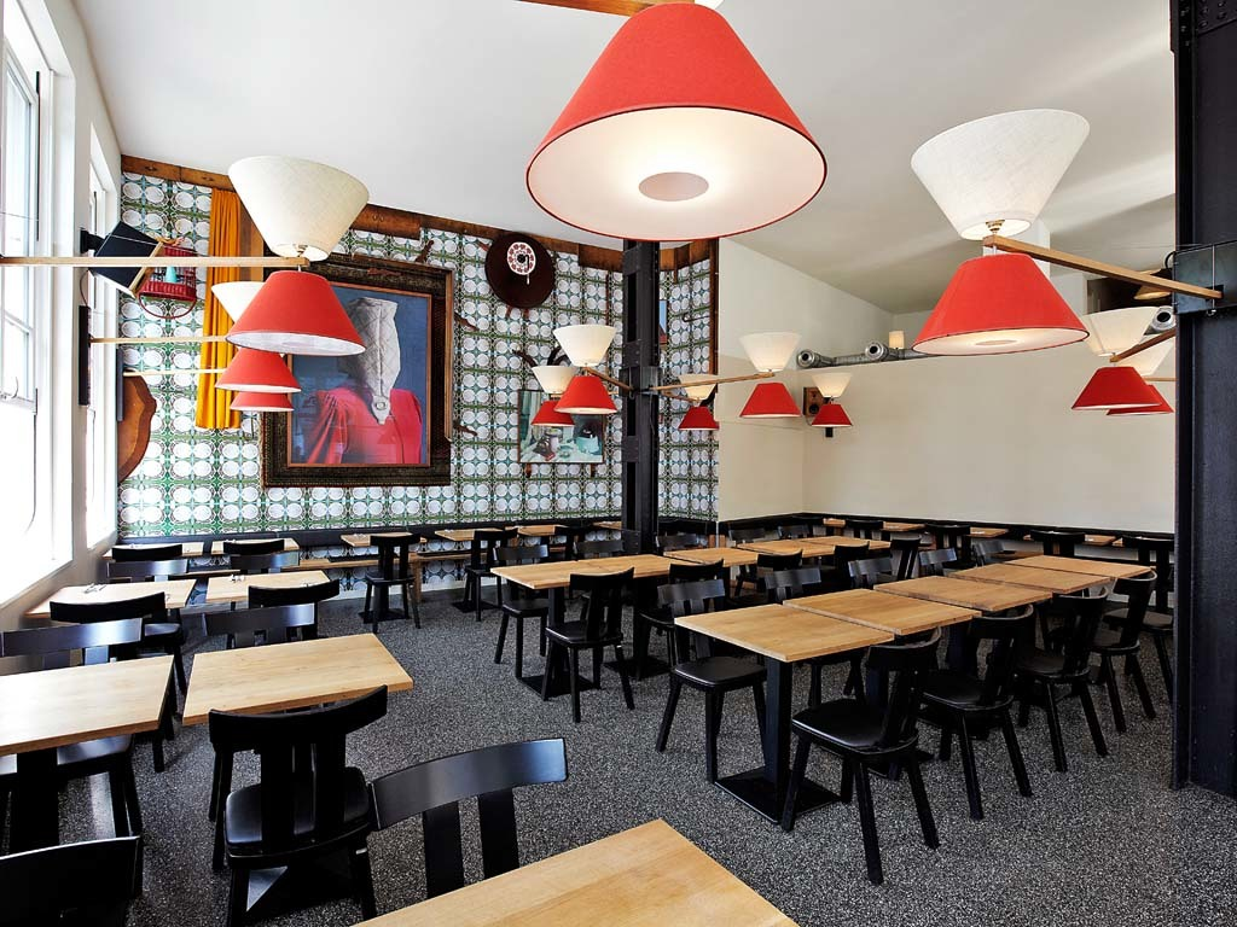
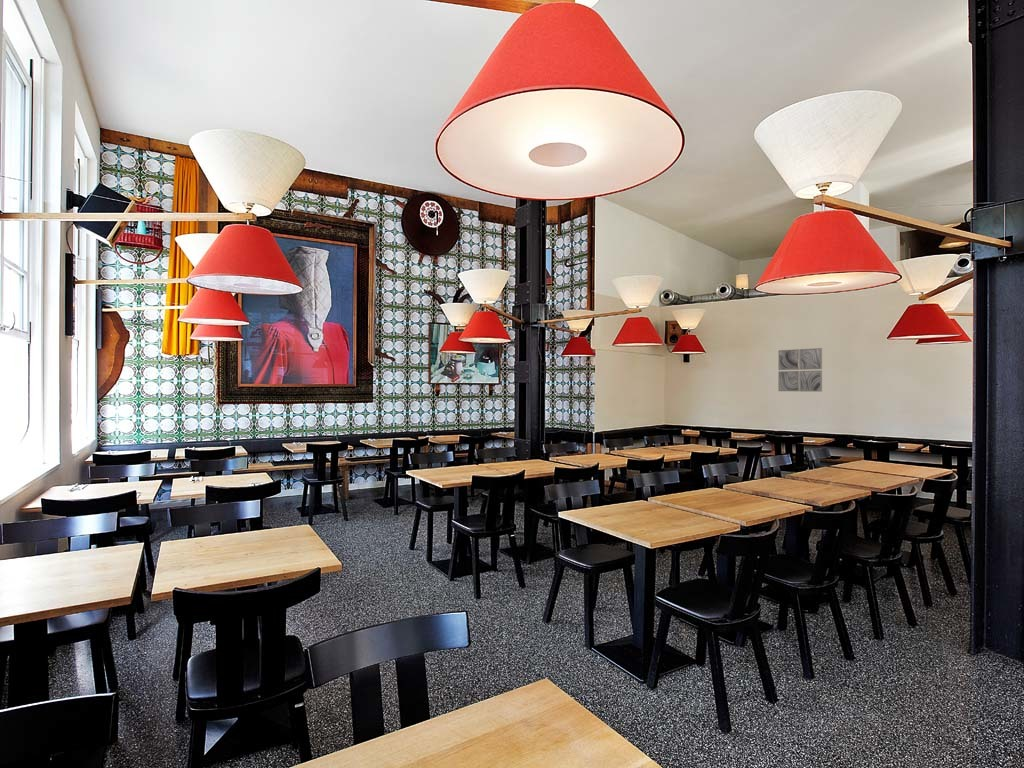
+ wall art [777,347,823,393]
